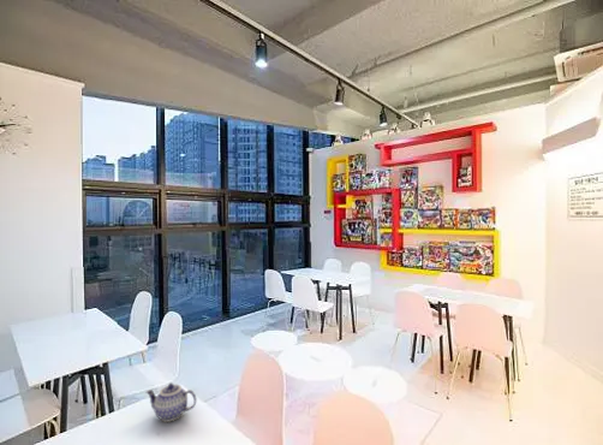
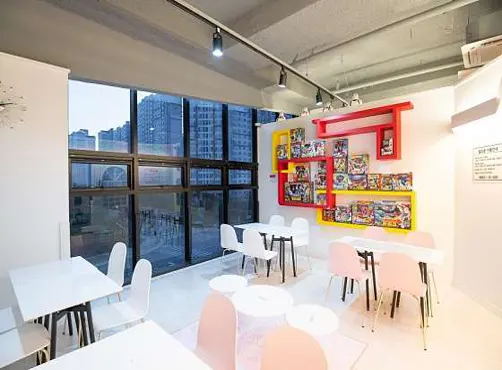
- teapot [145,382,198,423]
